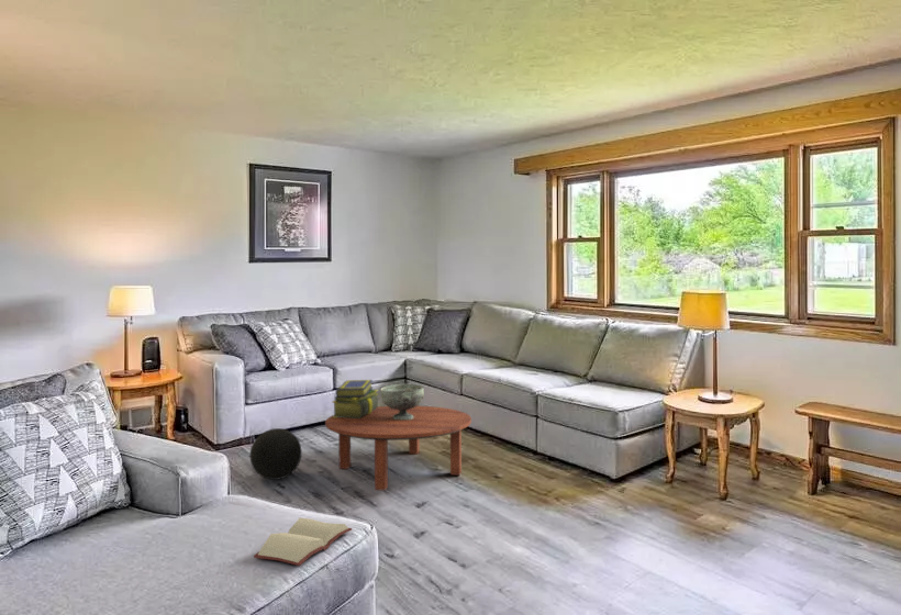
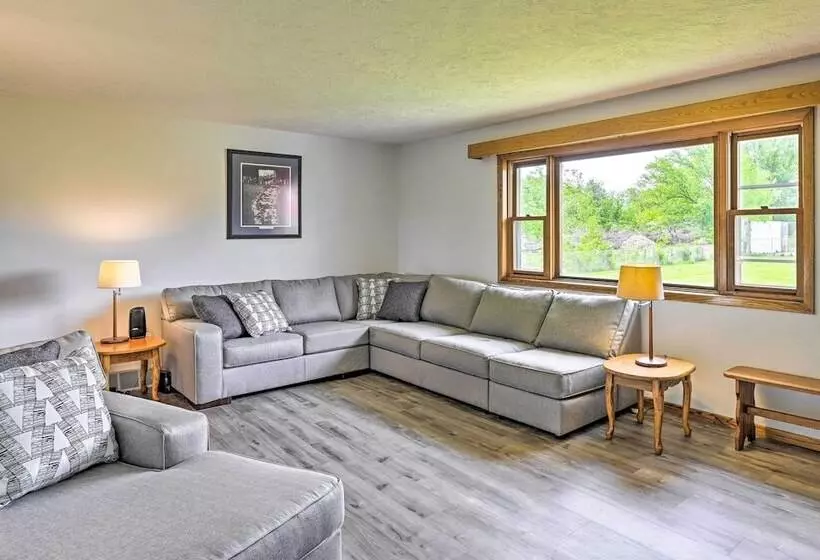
- hardback book [253,517,353,567]
- decorative ball [248,427,303,481]
- decorative bowl [380,383,425,420]
- coffee table [324,405,472,492]
- stack of books [331,379,379,418]
